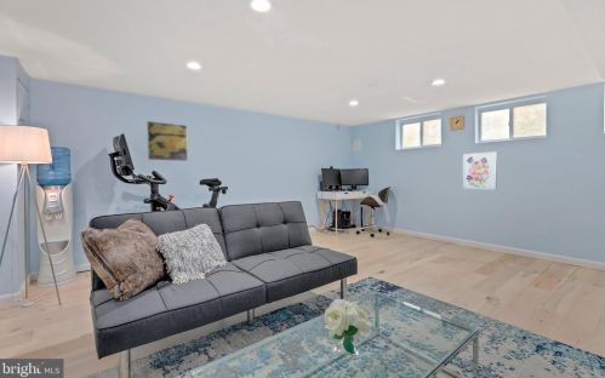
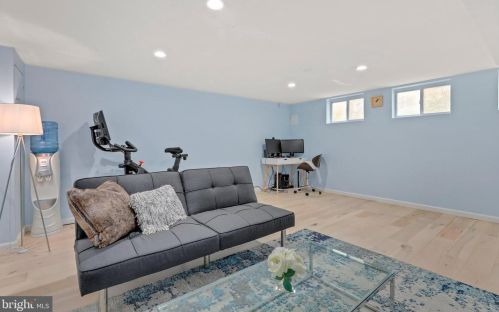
- wall art [462,151,498,191]
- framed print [145,120,189,162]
